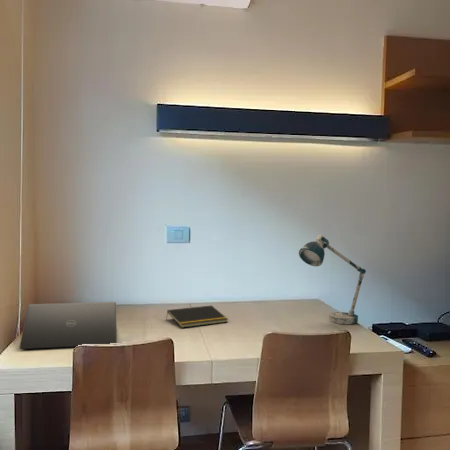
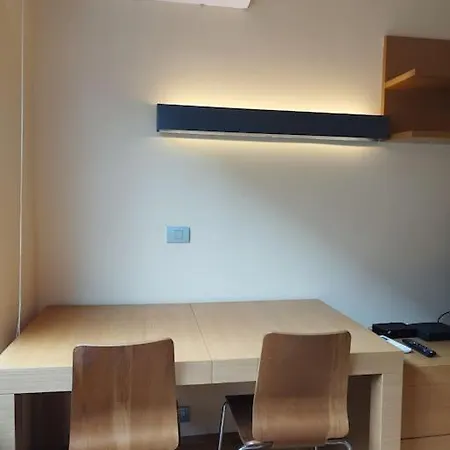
- notepad [165,304,229,329]
- laptop [19,301,118,350]
- desk lamp [298,234,367,325]
